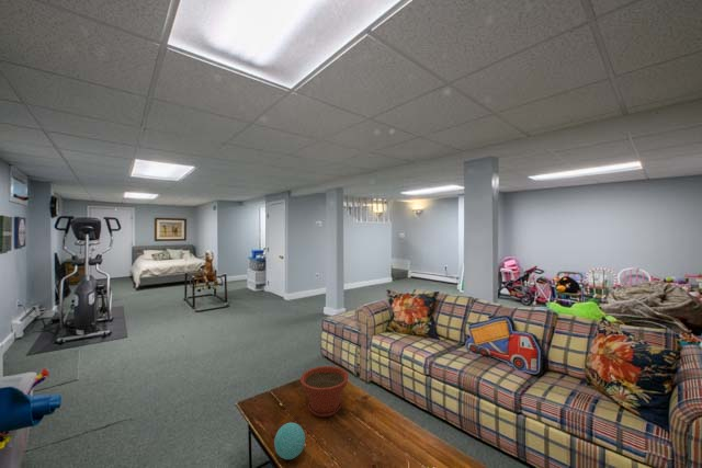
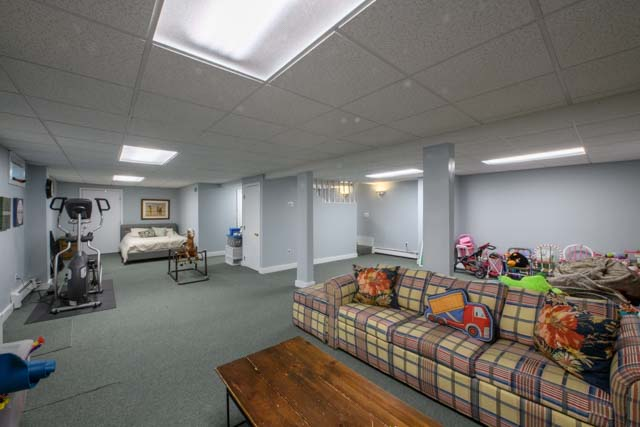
- decorative ball [273,422,306,460]
- plant pot [299,365,350,418]
